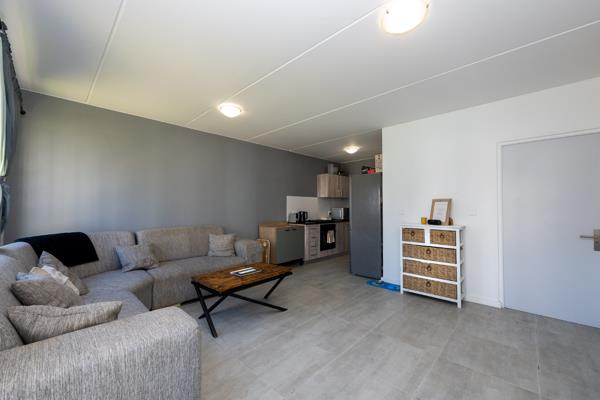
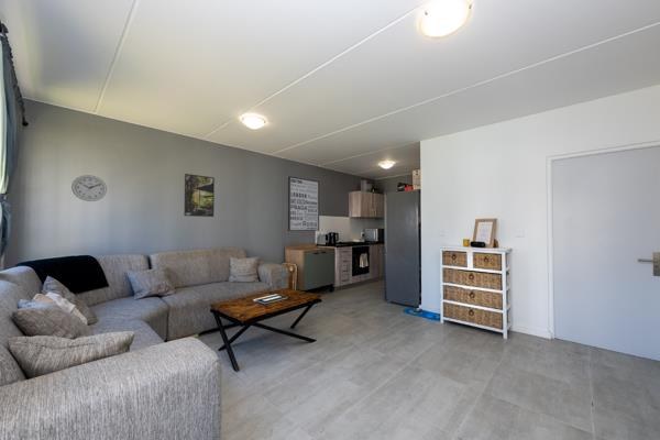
+ wall clock [70,174,108,202]
+ wall art [287,175,320,232]
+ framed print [183,173,216,218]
